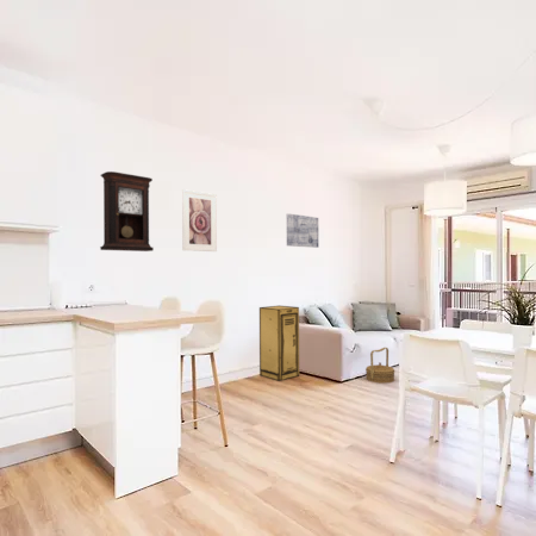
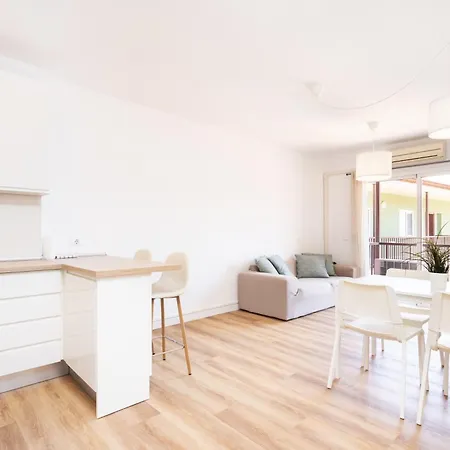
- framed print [181,188,218,253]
- pendulum clock [99,170,155,253]
- wall art [286,212,319,249]
- storage cabinet [258,305,300,382]
- basket [364,347,395,385]
